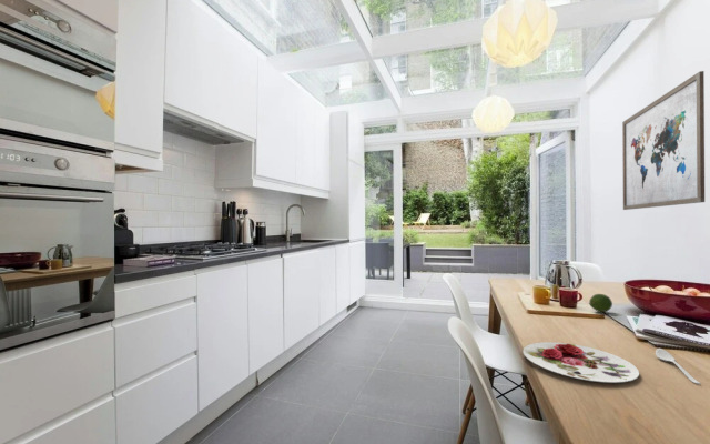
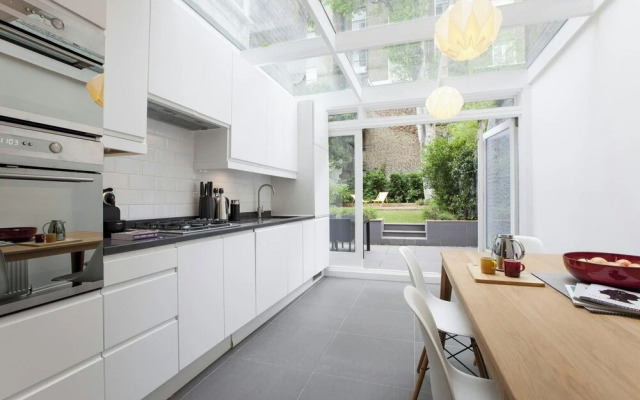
- fruit [588,293,613,313]
- wall art [621,70,706,211]
- spoon [655,347,702,385]
- plate [521,341,640,384]
